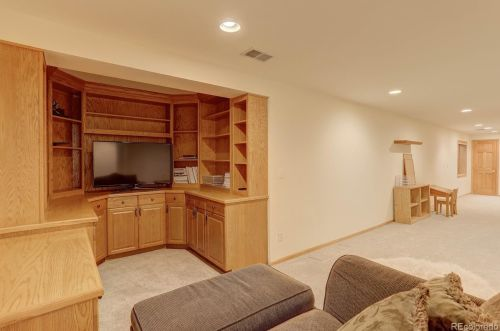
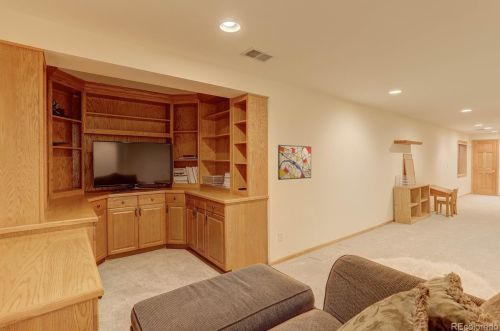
+ wall art [277,144,312,181]
